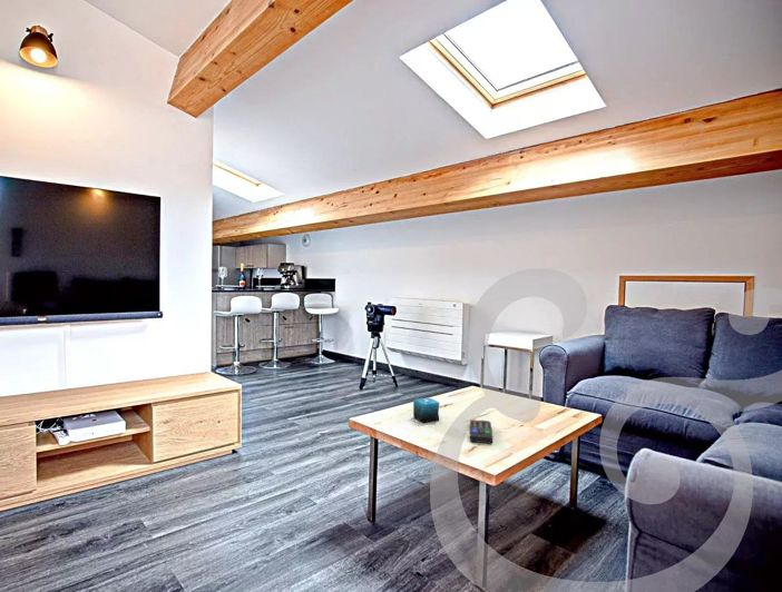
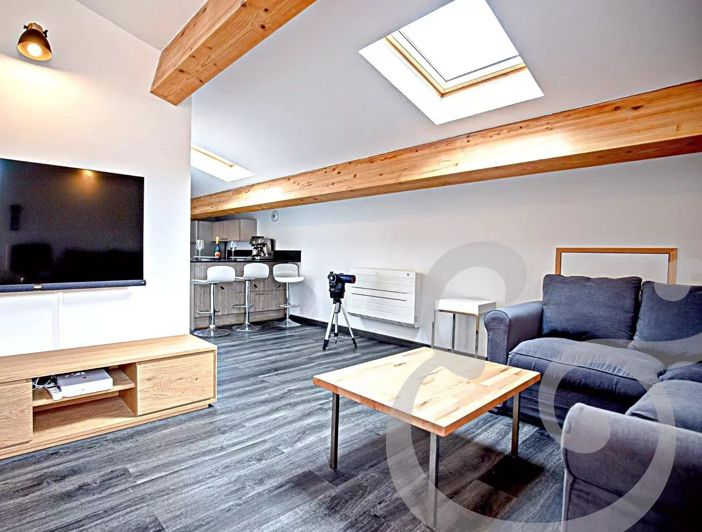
- candle [412,397,440,424]
- remote control [469,418,493,444]
